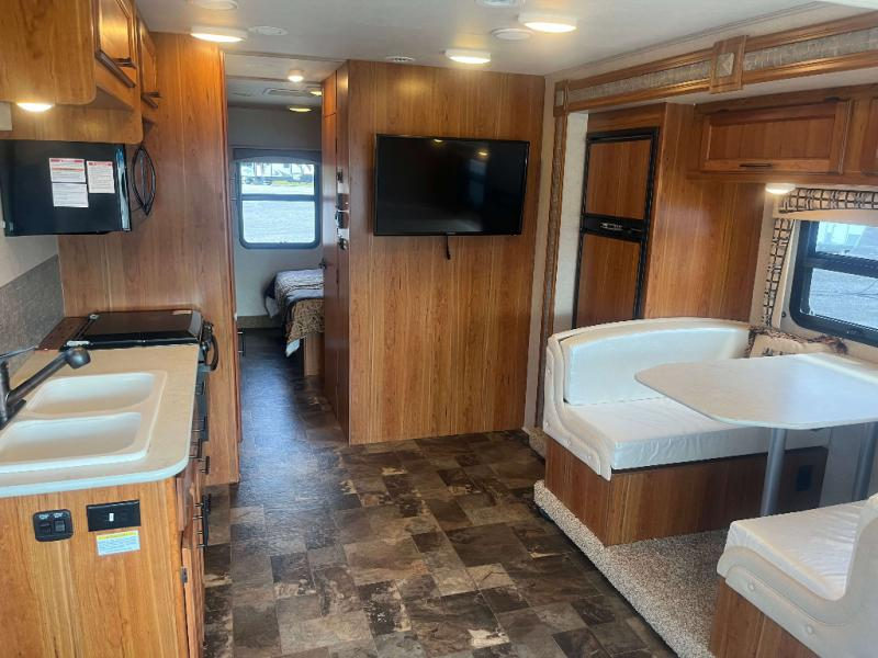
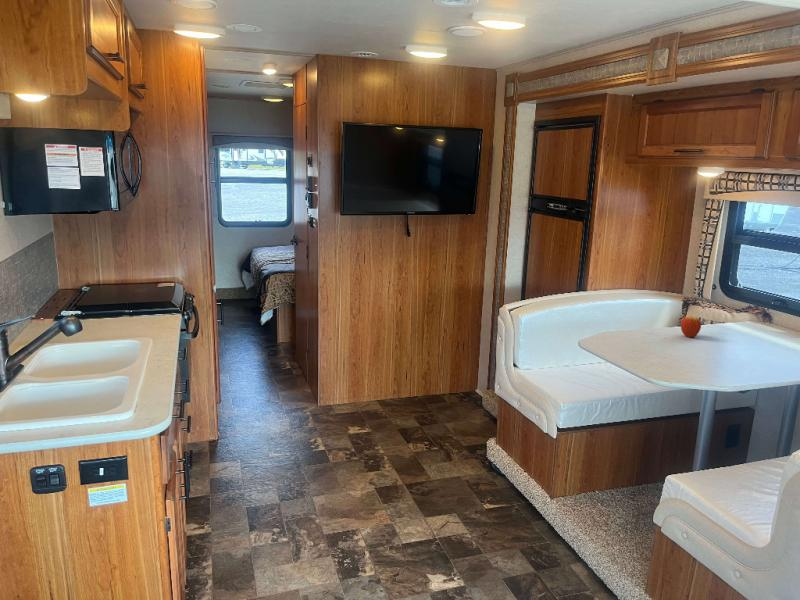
+ fruit [680,315,702,338]
